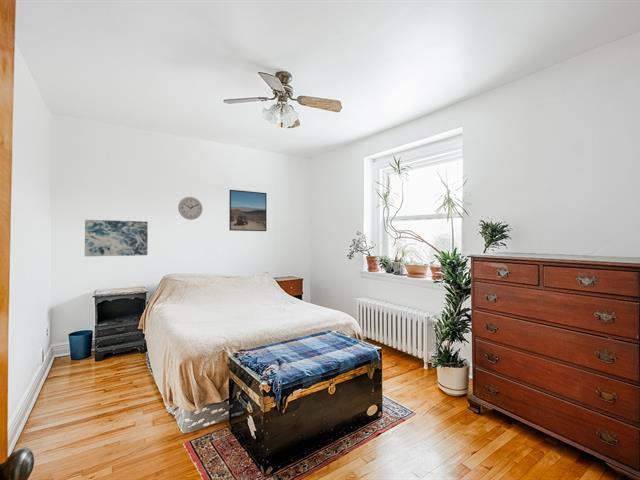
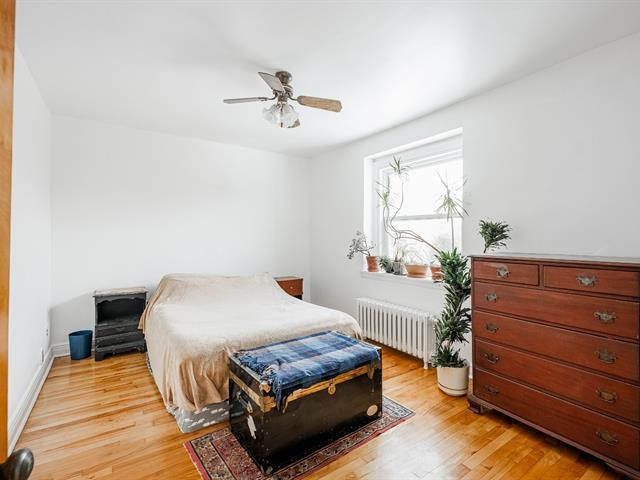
- wall art [84,219,149,257]
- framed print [228,189,268,232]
- wall clock [177,196,204,221]
